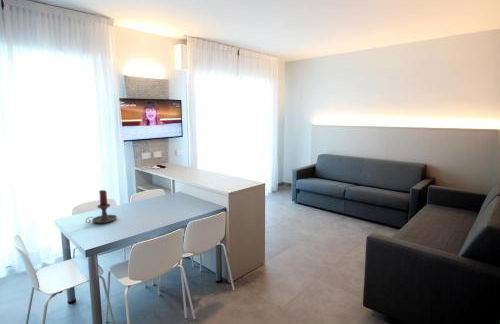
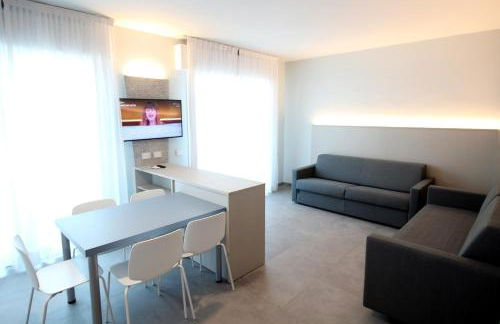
- candle holder [85,189,118,224]
